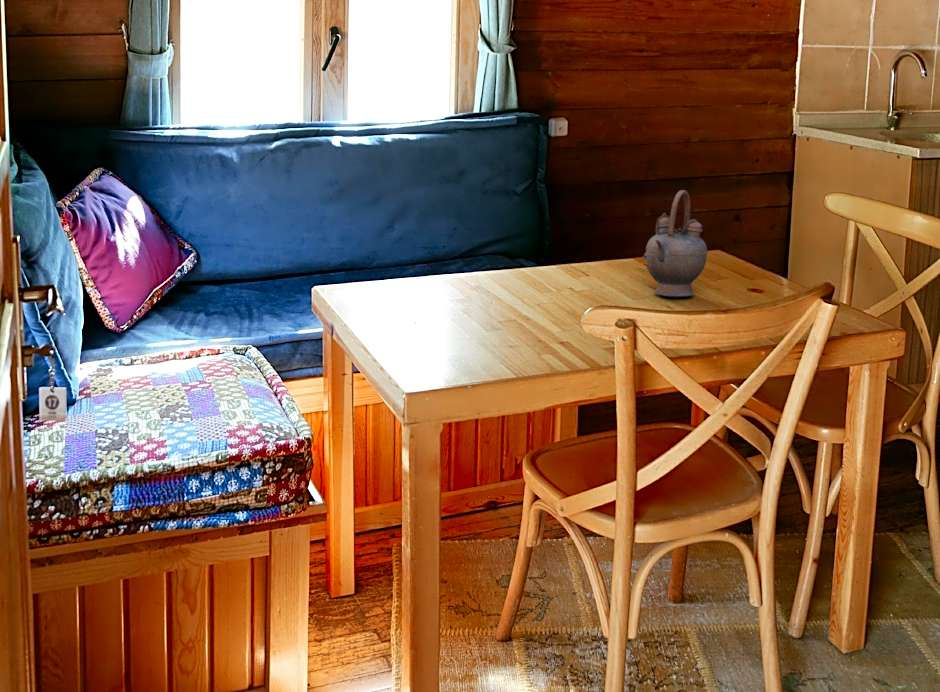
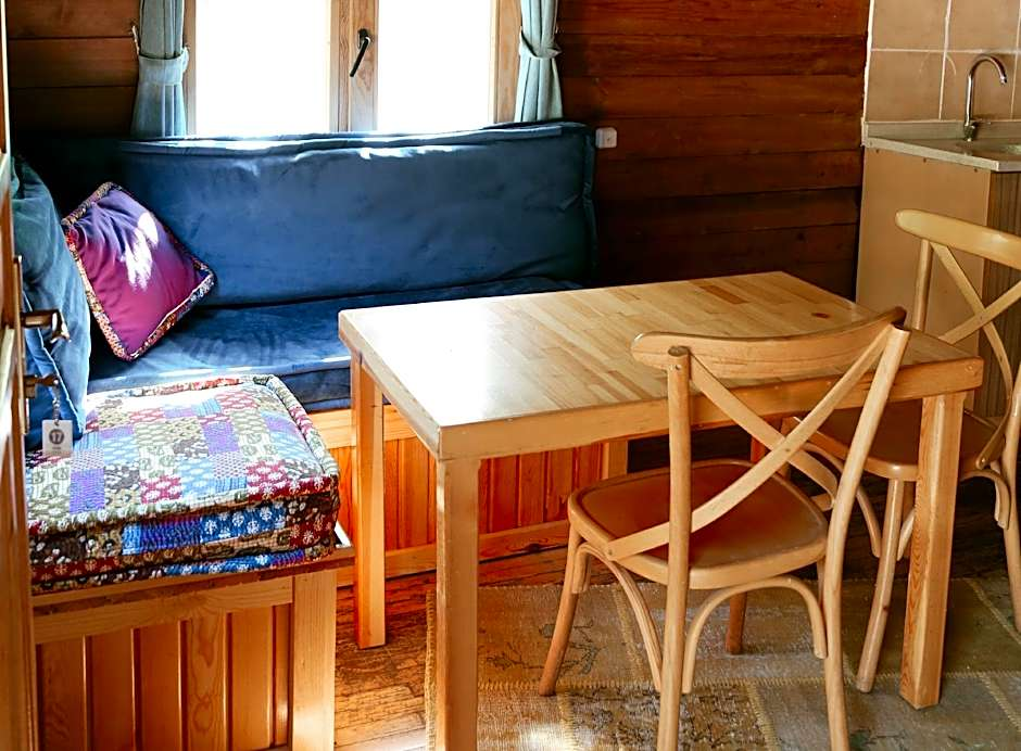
- teapot [642,189,708,298]
